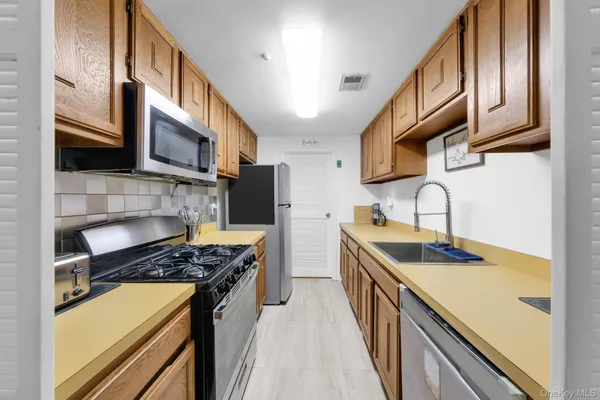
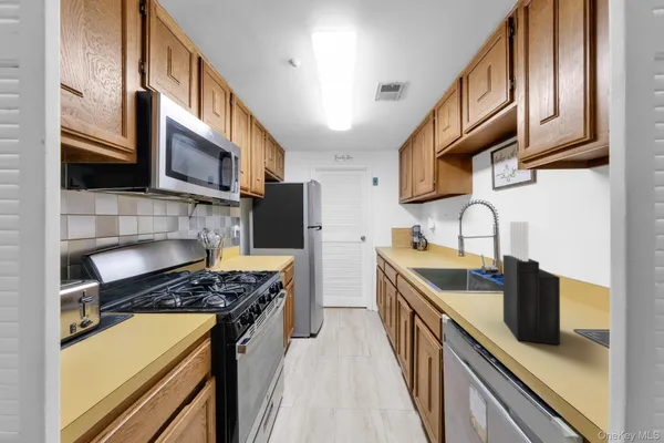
+ knife block [502,220,561,346]
